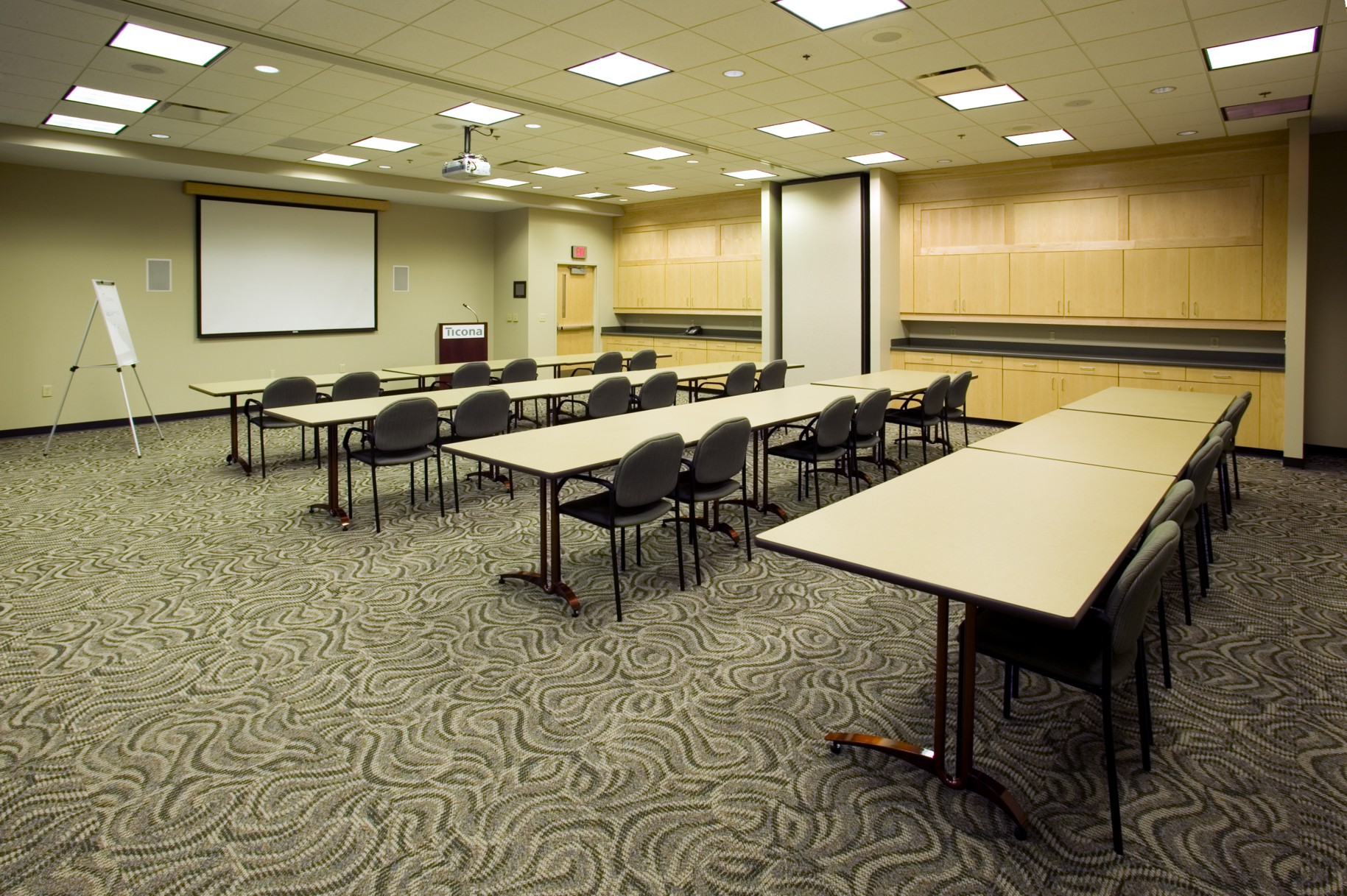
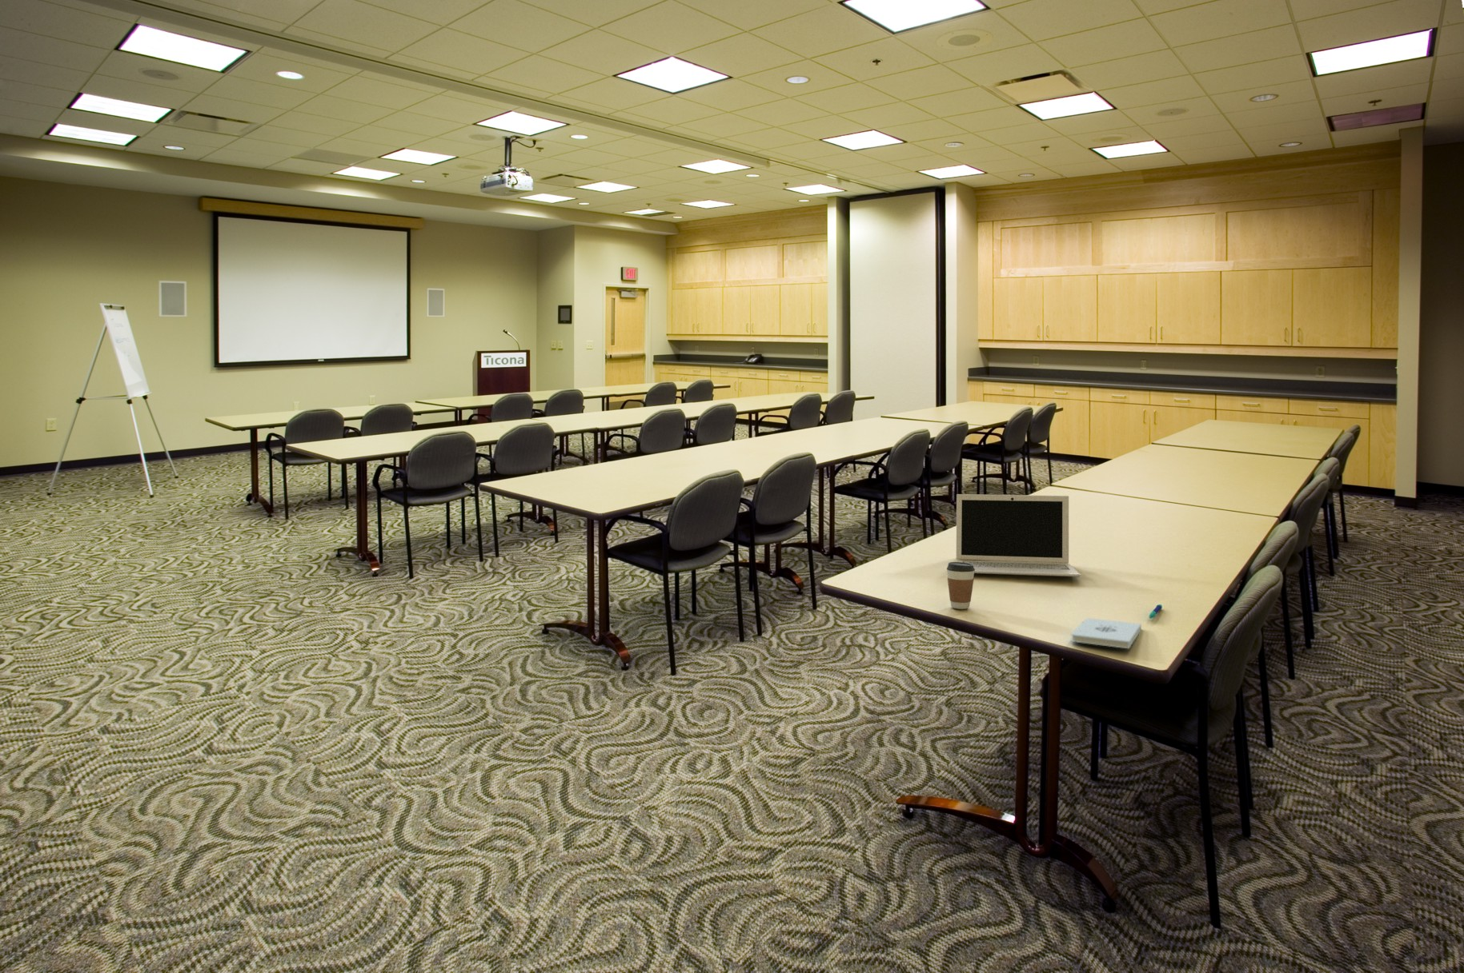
+ pen [1149,604,1163,619]
+ coffee cup [947,561,975,610]
+ laptop [955,493,1083,578]
+ notepad [1071,617,1142,649]
